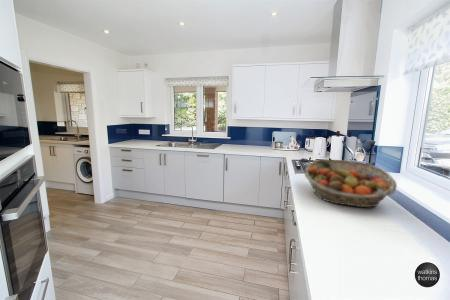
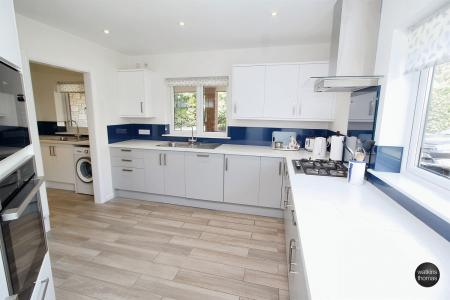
- fruit basket [304,159,398,208]
